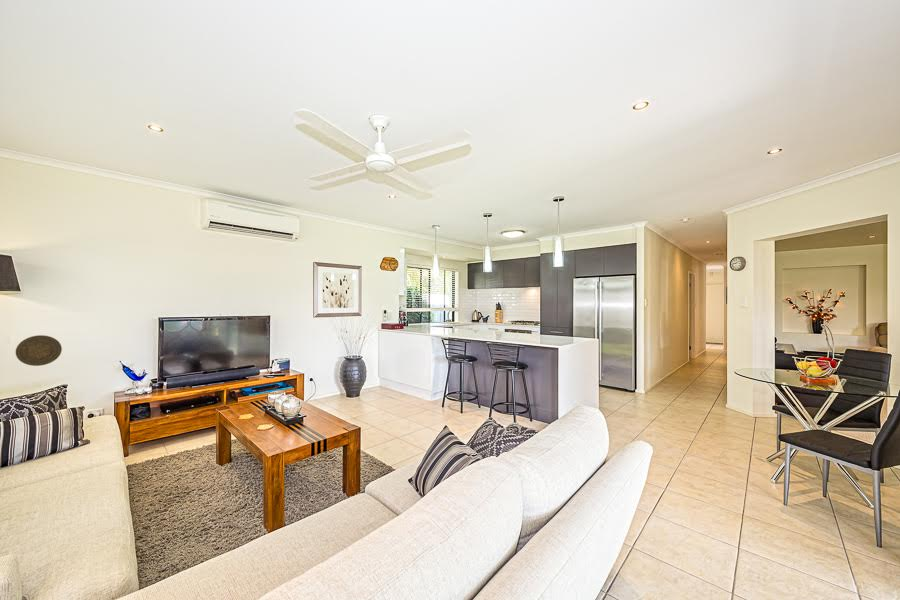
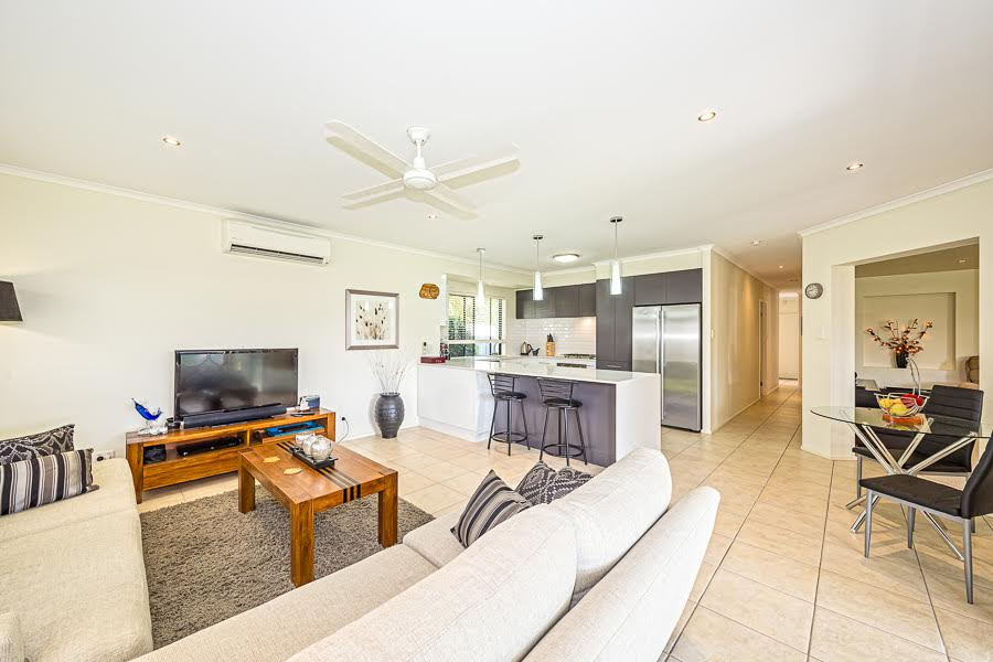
- decorative plate [15,334,63,367]
